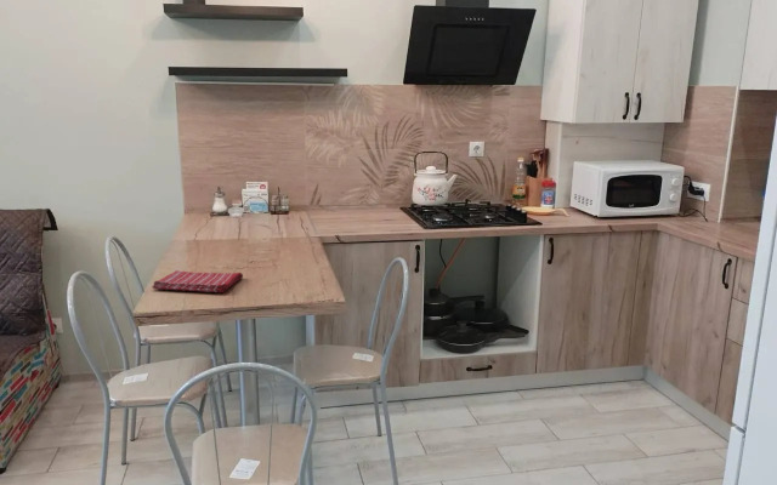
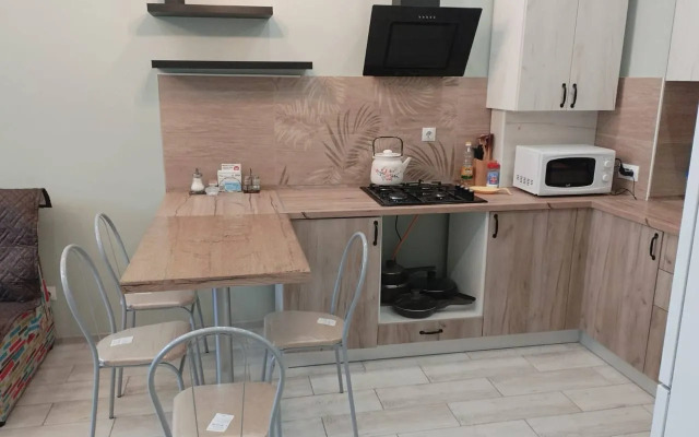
- dish towel [151,269,244,293]
